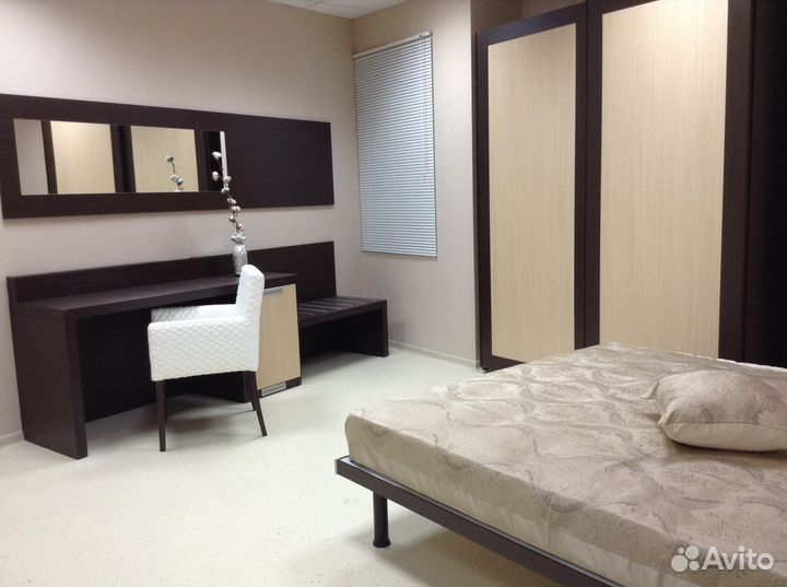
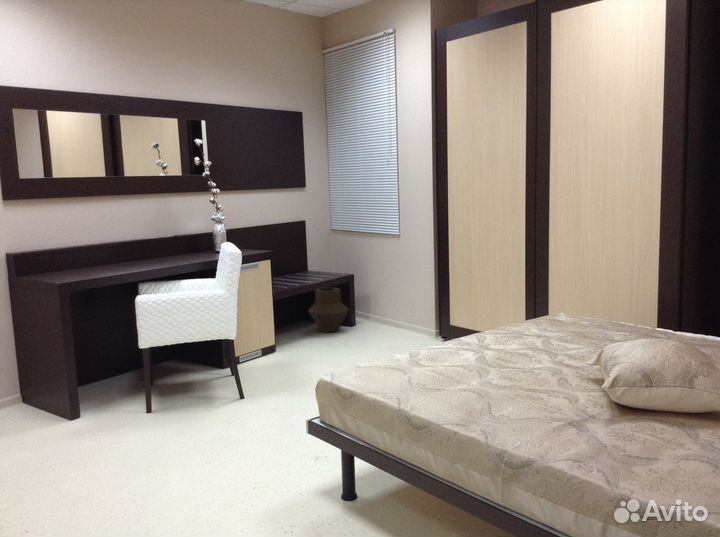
+ vase [307,287,350,334]
